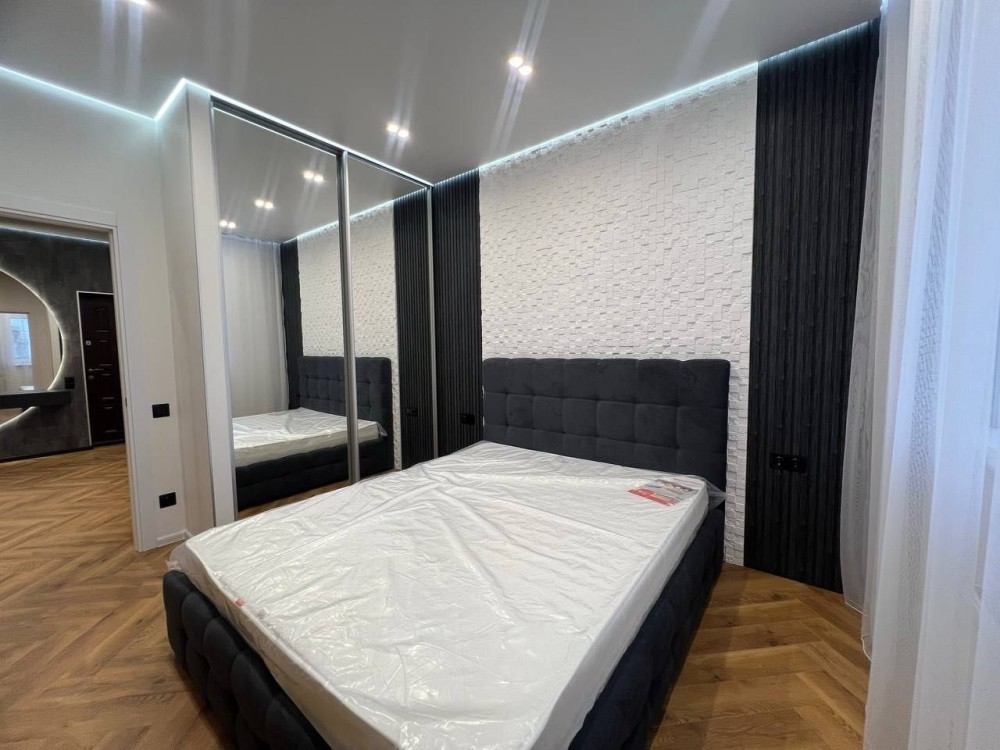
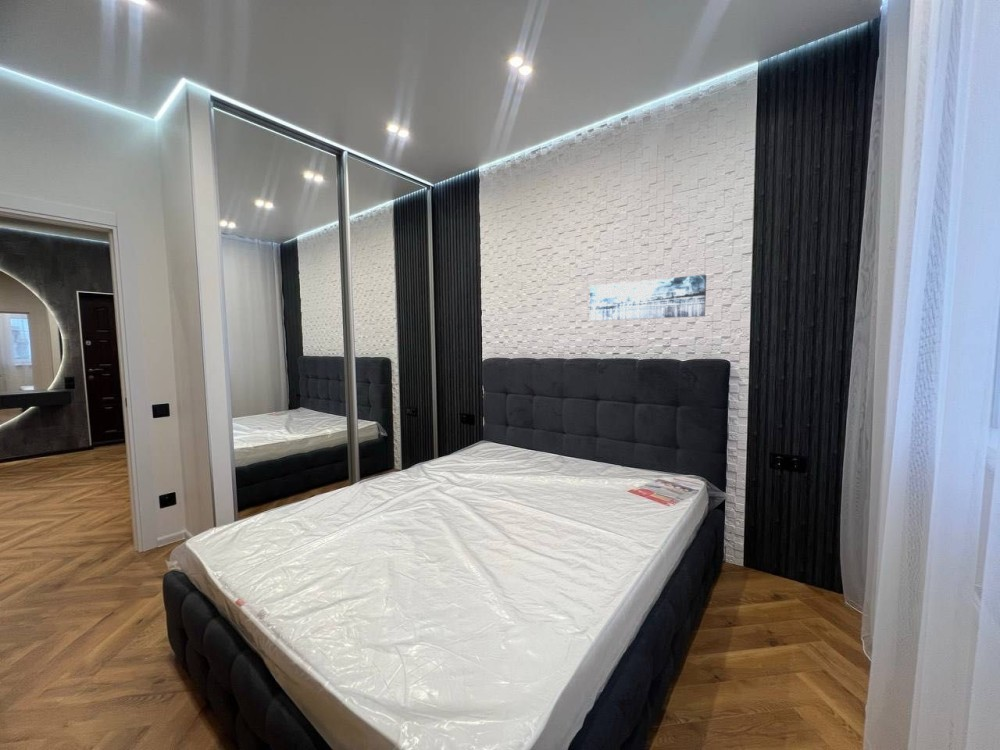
+ wall art [589,274,707,322]
